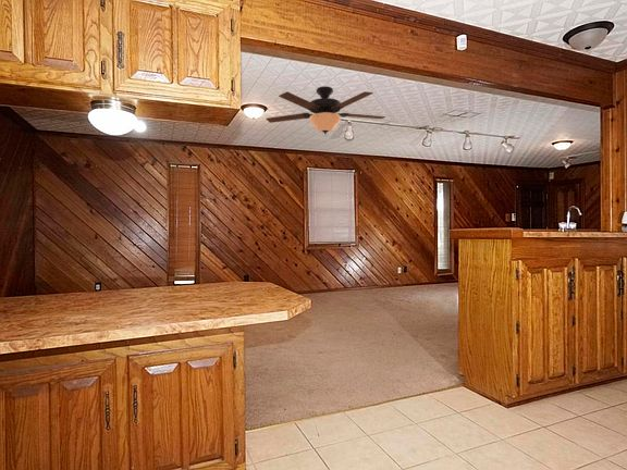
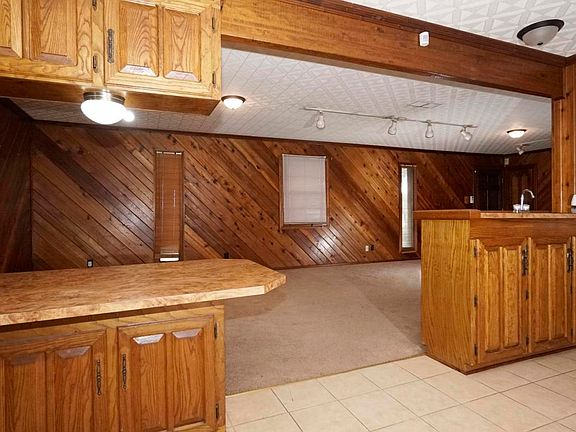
- ceiling fan [266,85,386,135]
